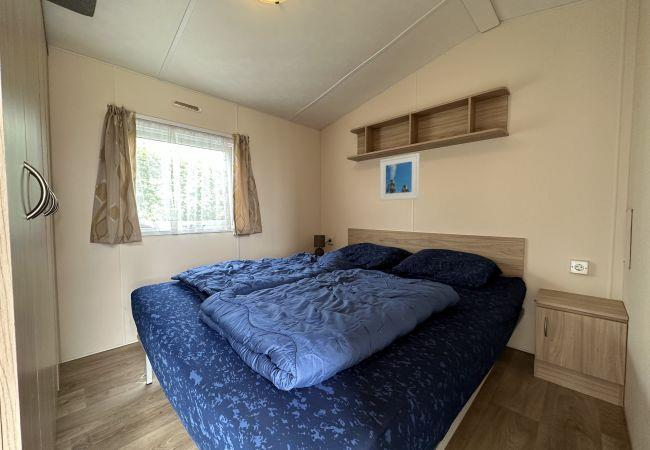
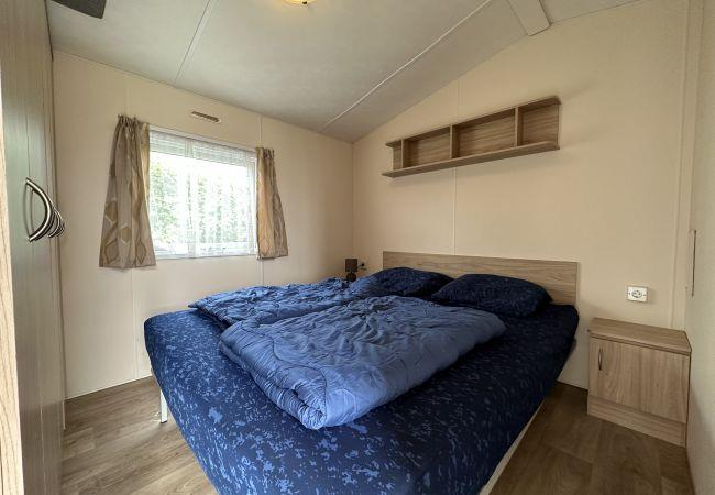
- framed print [379,152,420,202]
